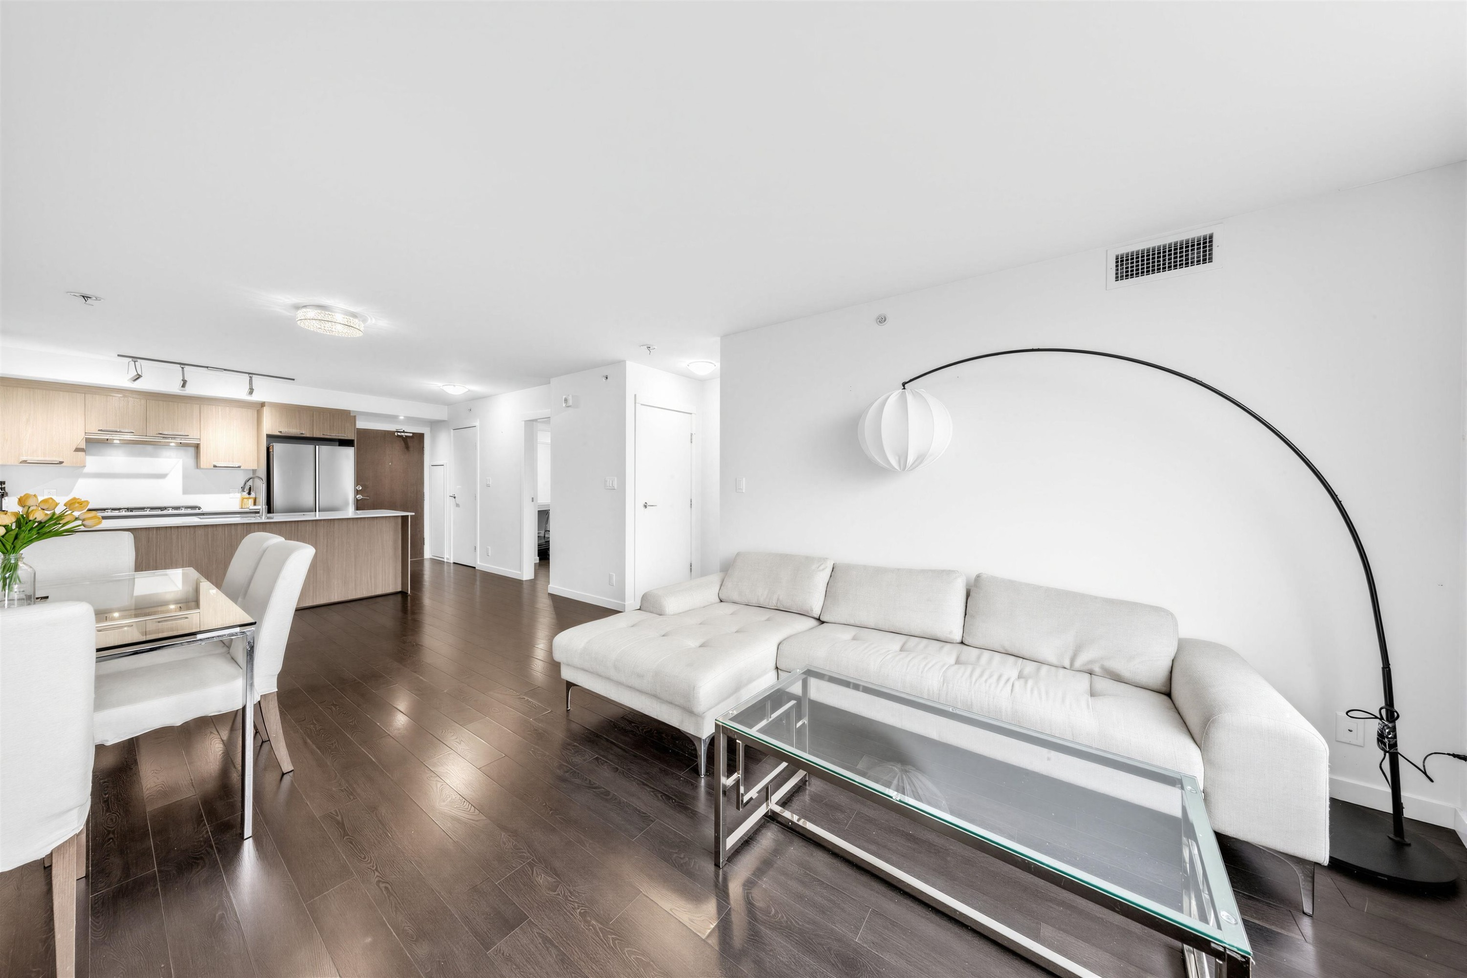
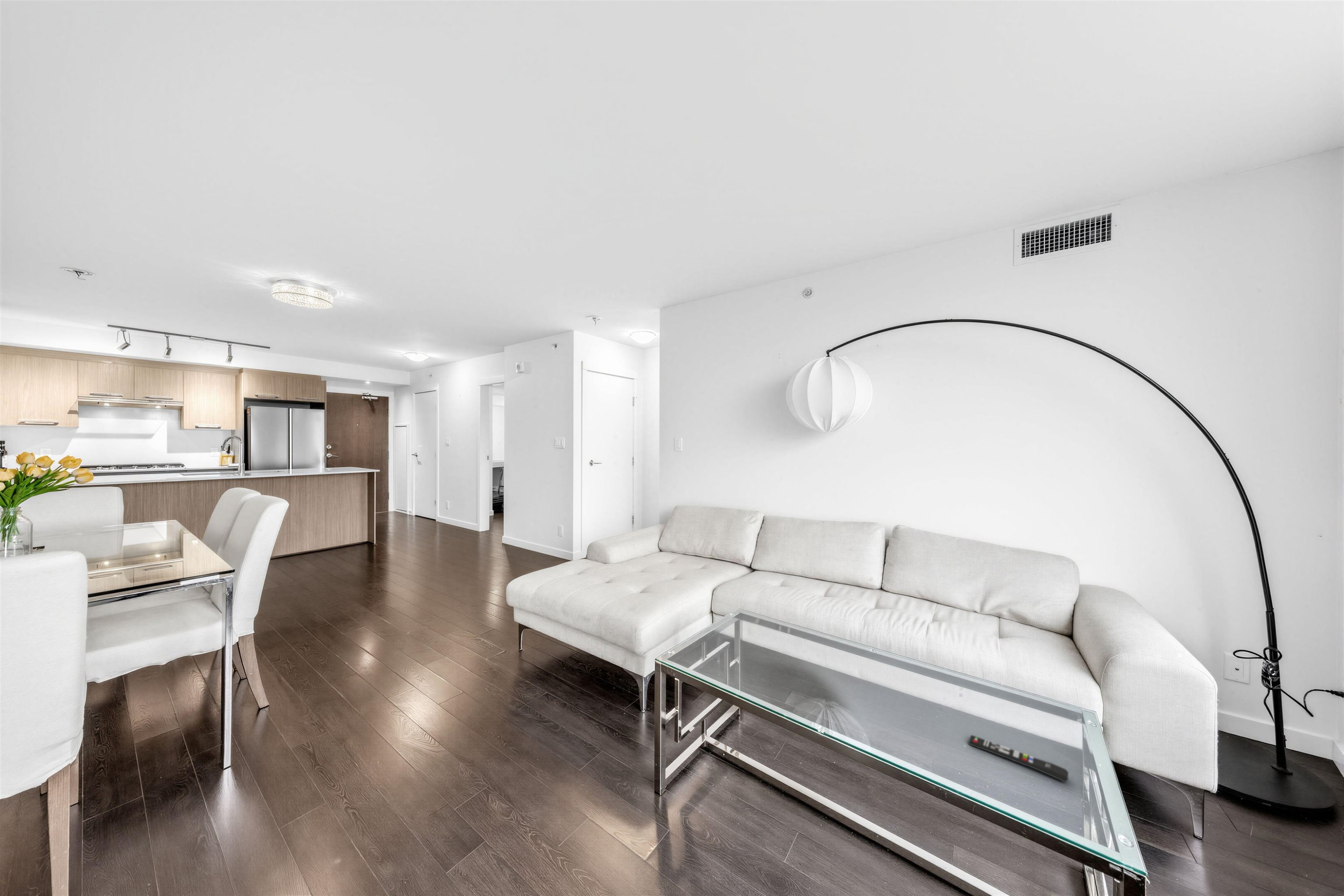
+ remote control [968,734,1069,783]
